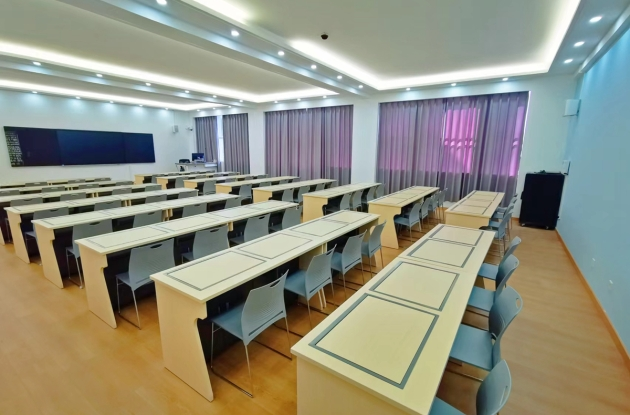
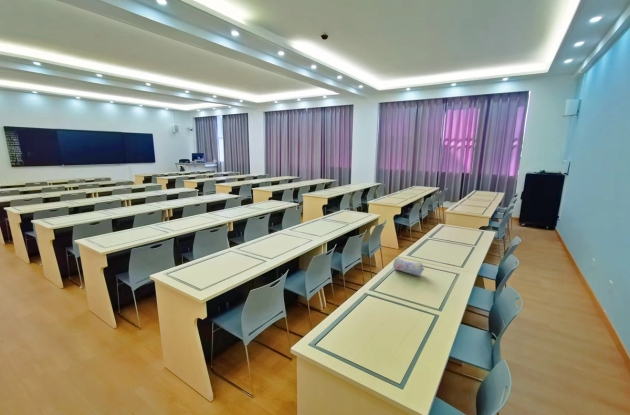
+ pencil case [392,256,425,277]
